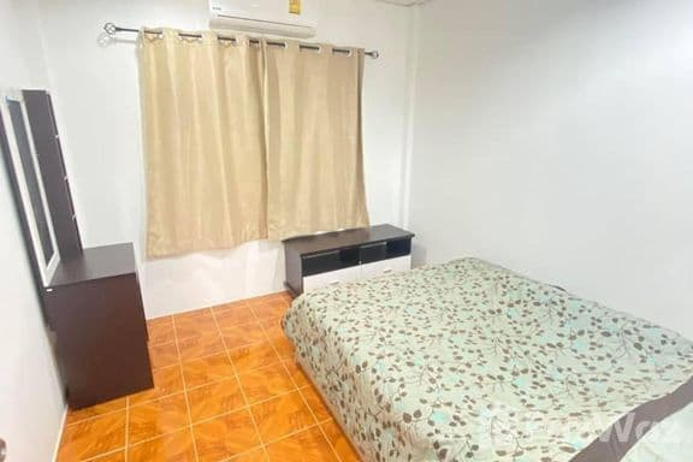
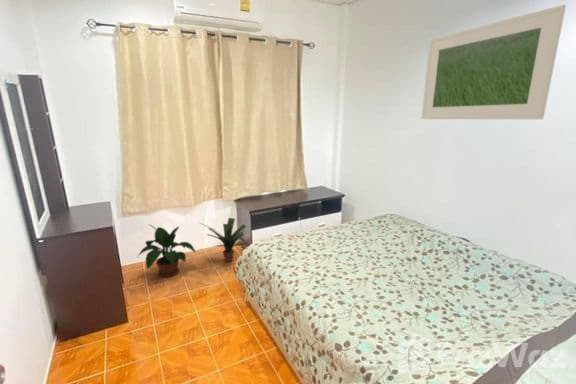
+ potted plant [137,223,196,278]
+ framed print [420,4,567,120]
+ potted plant [199,217,247,263]
